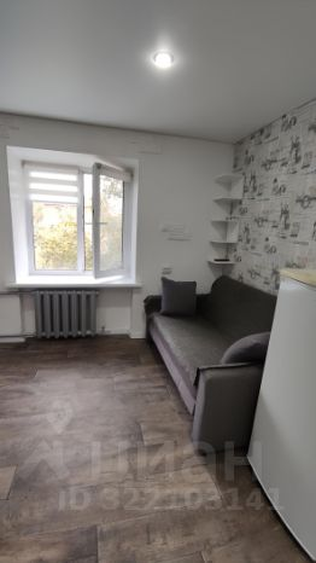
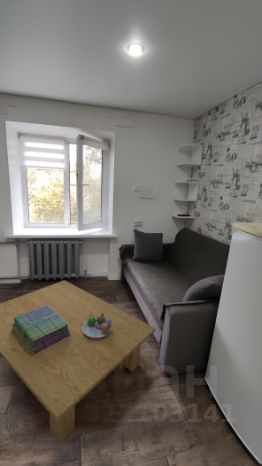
+ stack of books [12,305,71,354]
+ fruit bowl [82,312,112,338]
+ coffee table [0,279,157,445]
